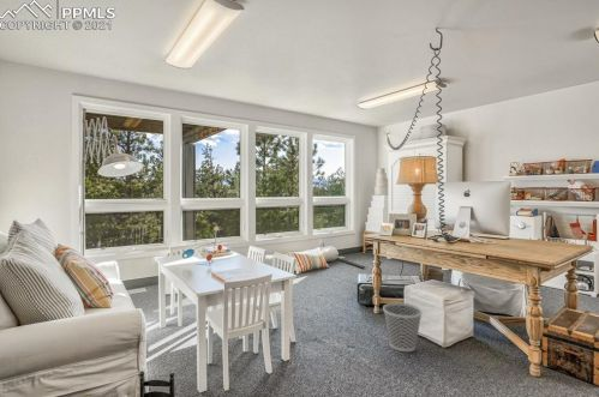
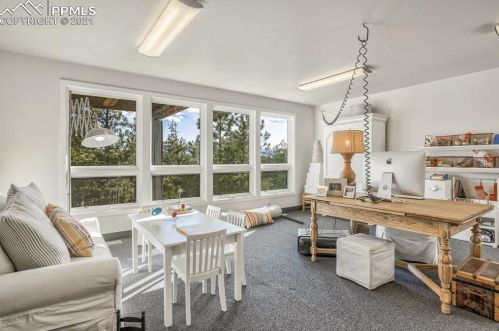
- wastebasket [382,301,424,353]
